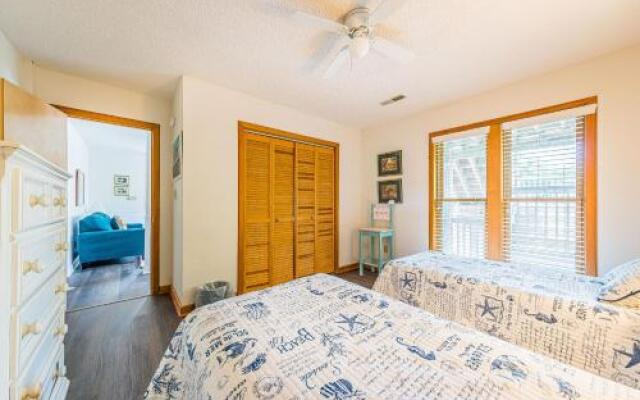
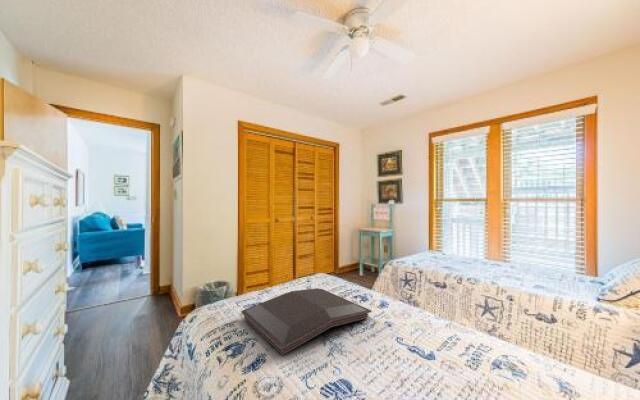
+ serving tray [240,287,372,356]
